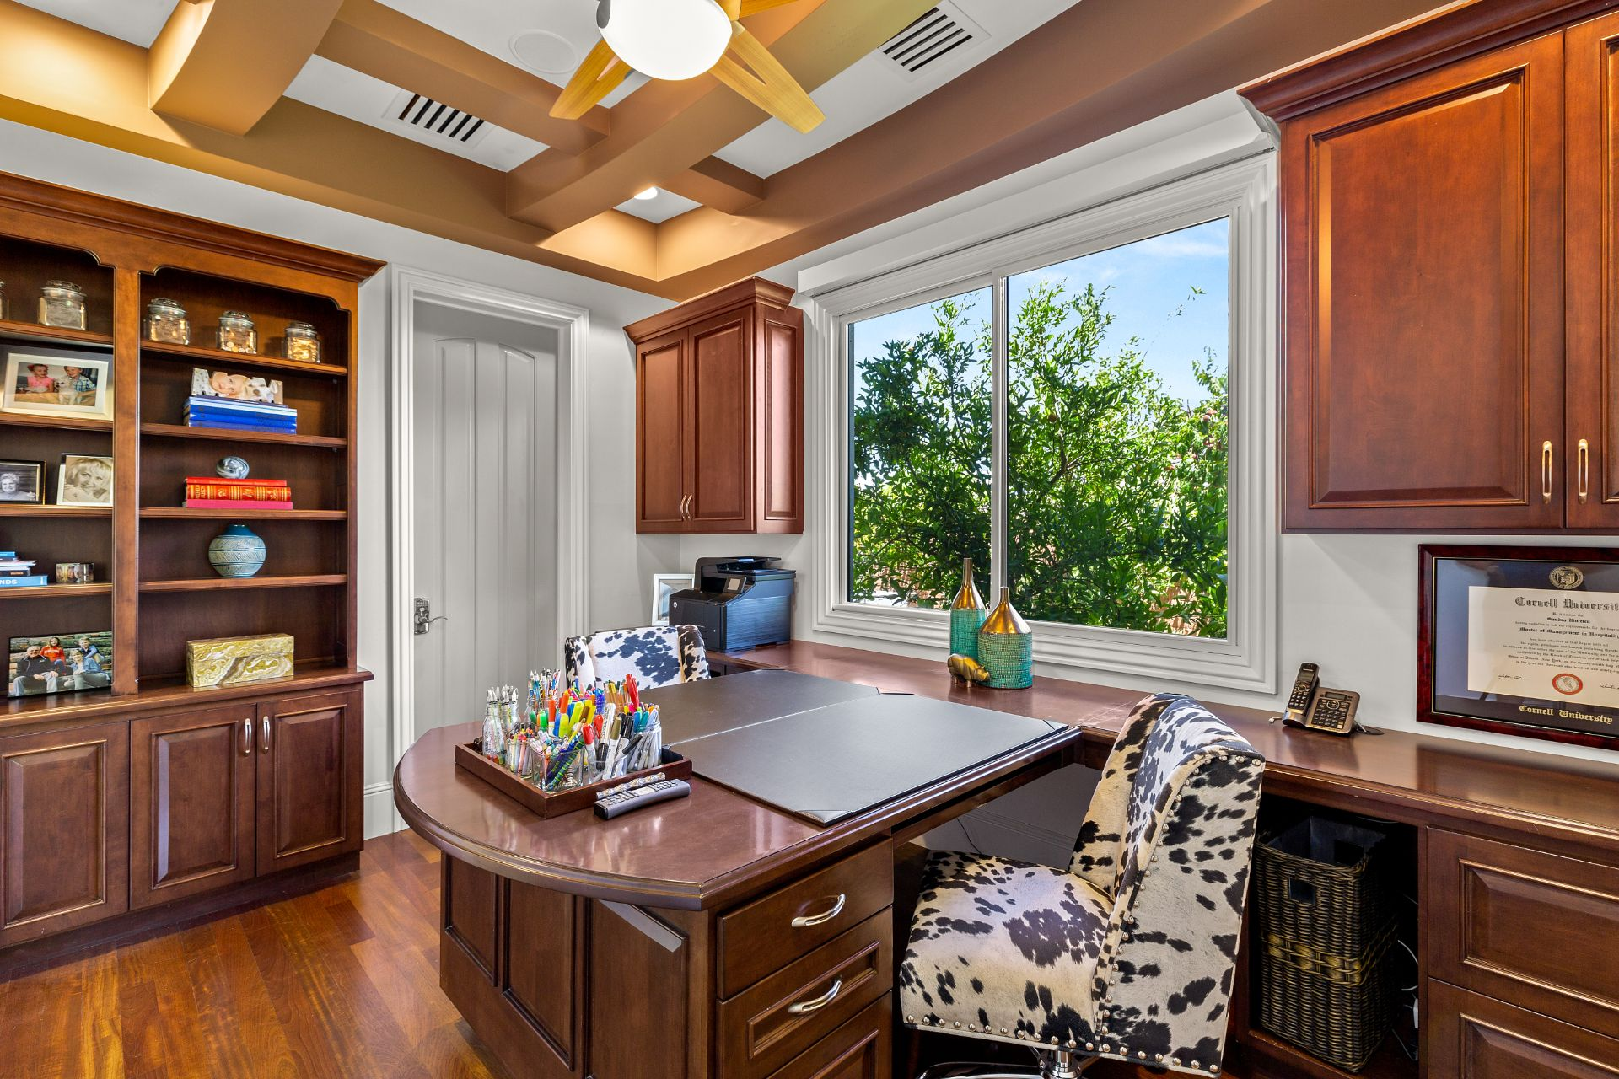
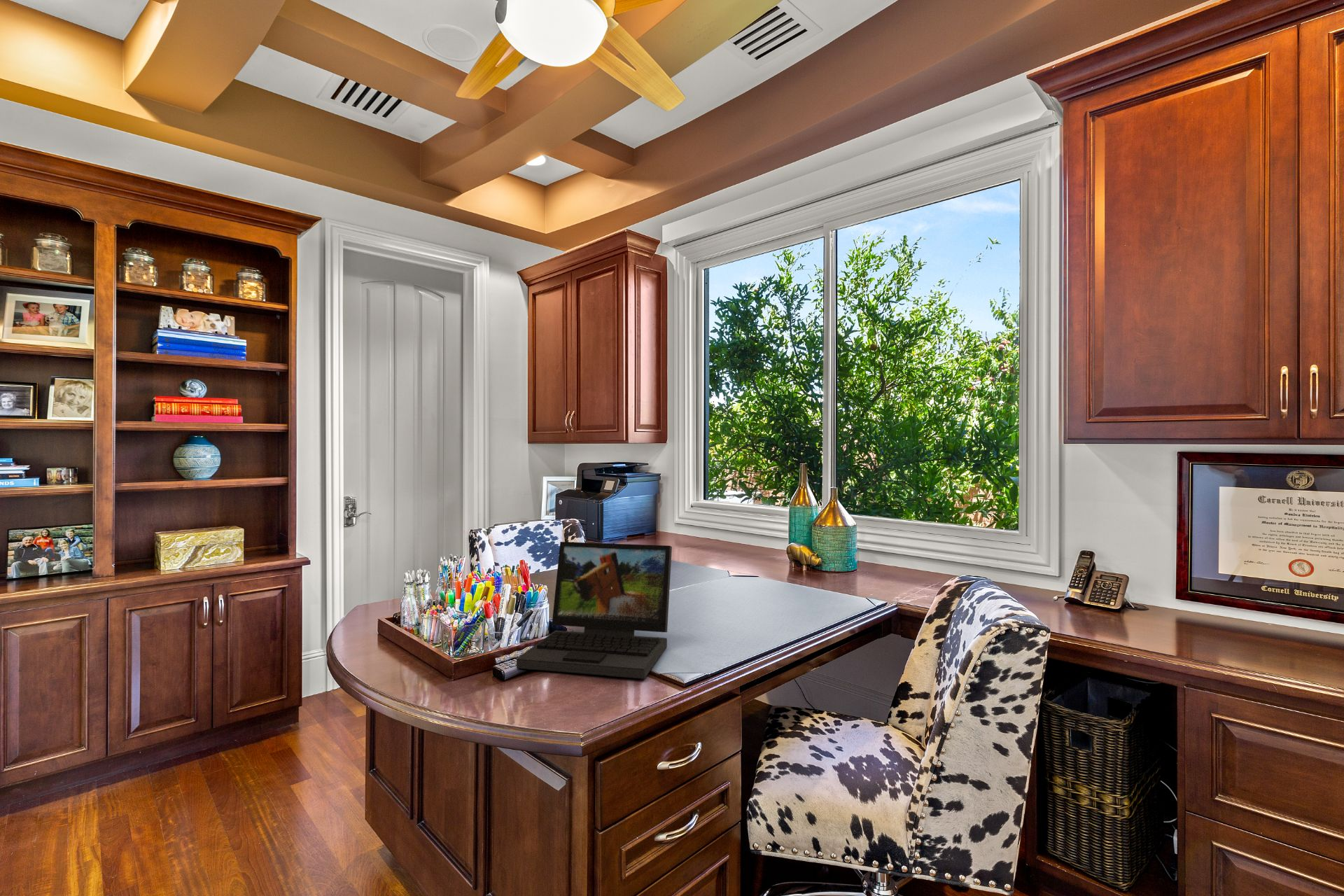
+ laptop [516,541,673,680]
